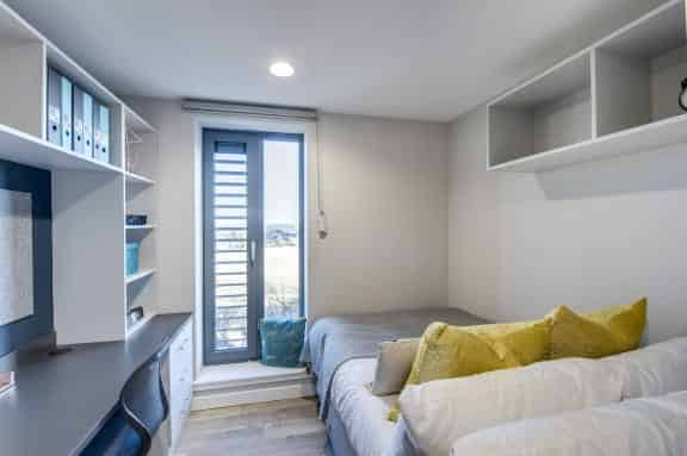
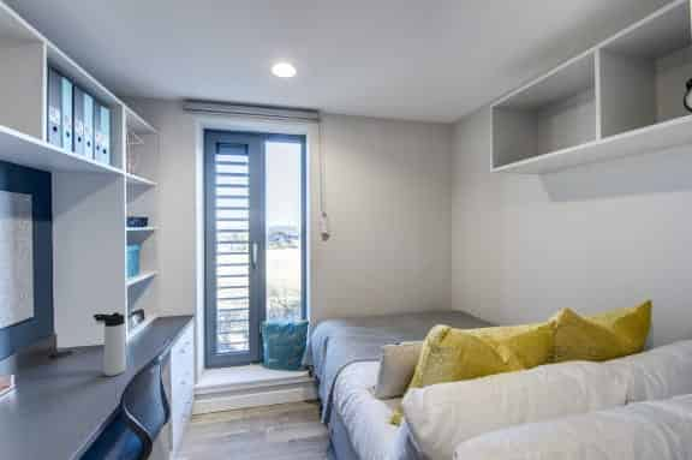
+ thermos bottle [93,311,127,377]
